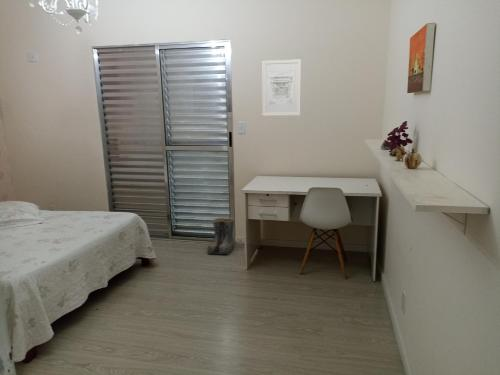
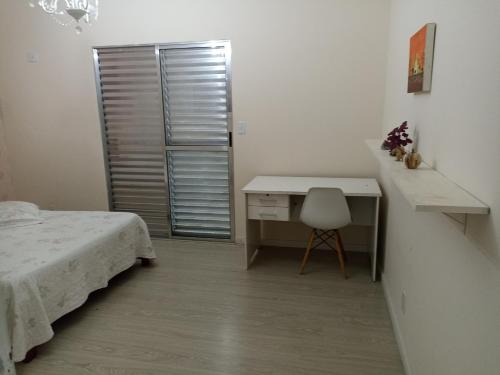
- wall art [261,58,302,117]
- boots [206,217,235,255]
